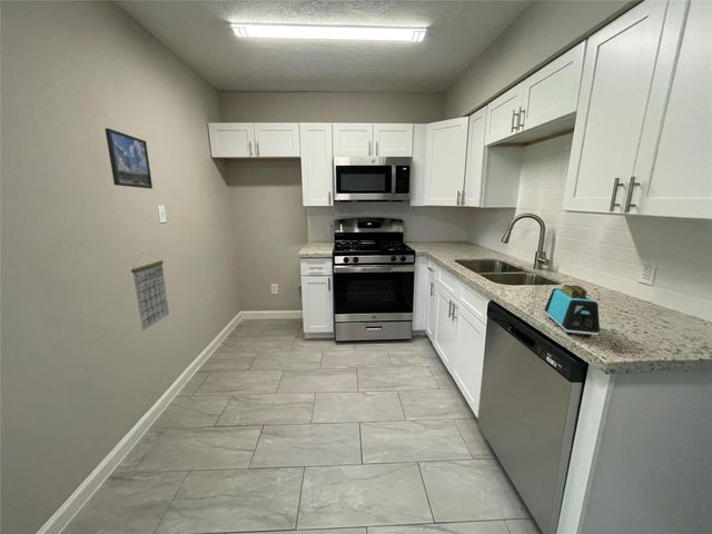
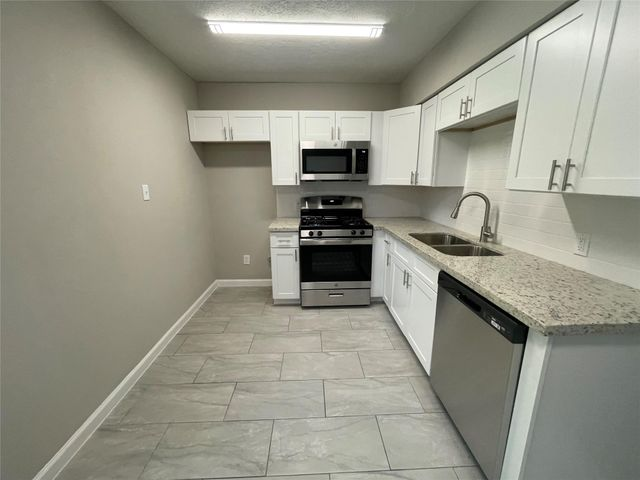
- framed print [105,127,154,190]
- calendar [130,251,170,332]
- toaster [543,284,601,338]
